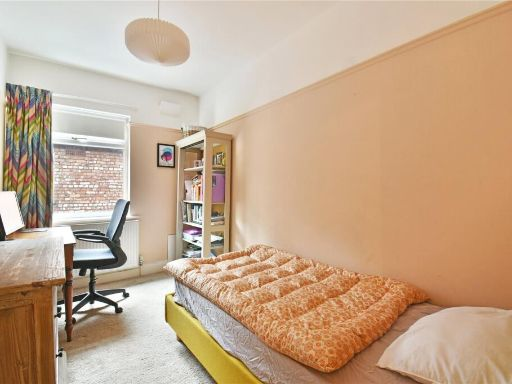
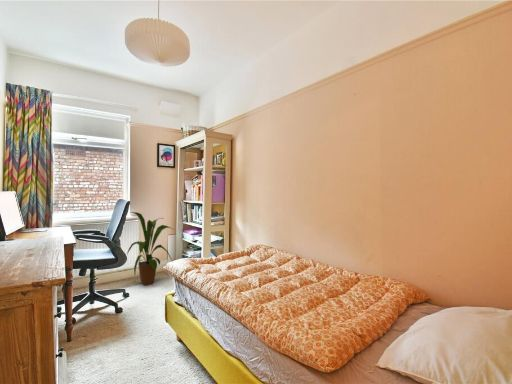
+ house plant [126,211,174,286]
